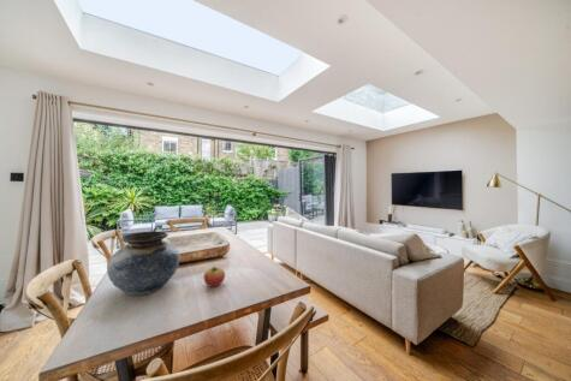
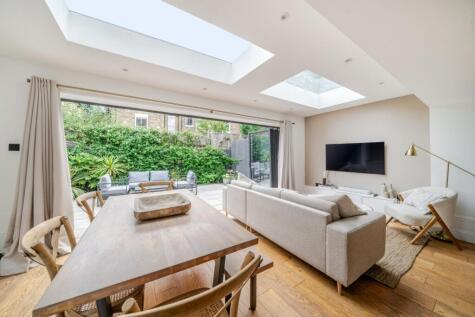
- fruit [203,266,226,288]
- vase [106,231,180,297]
